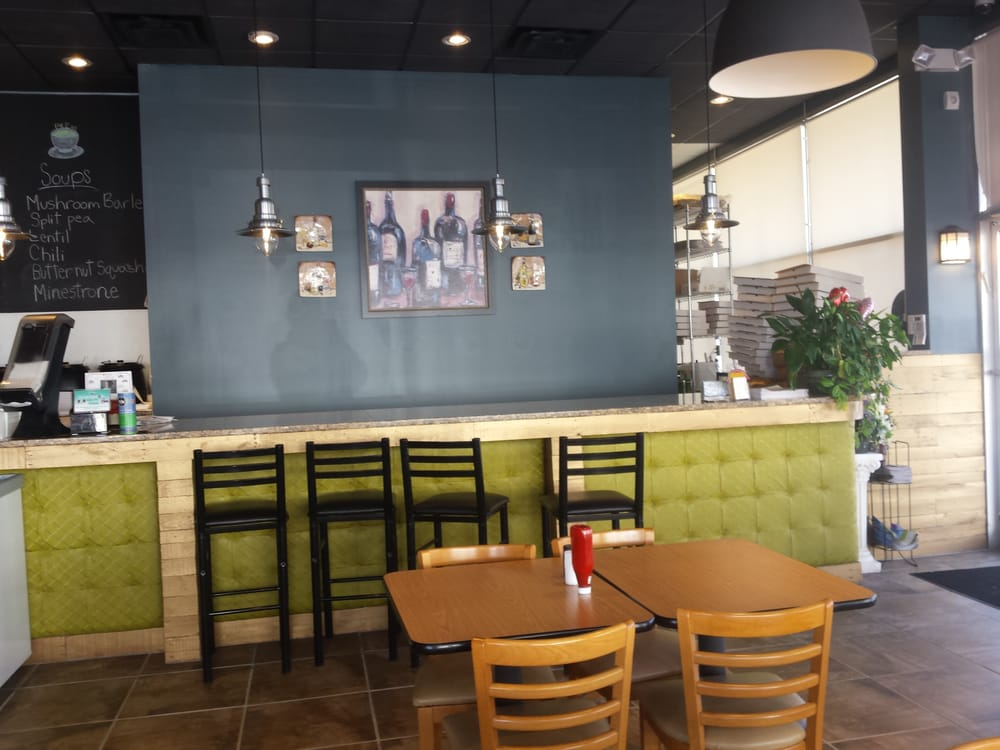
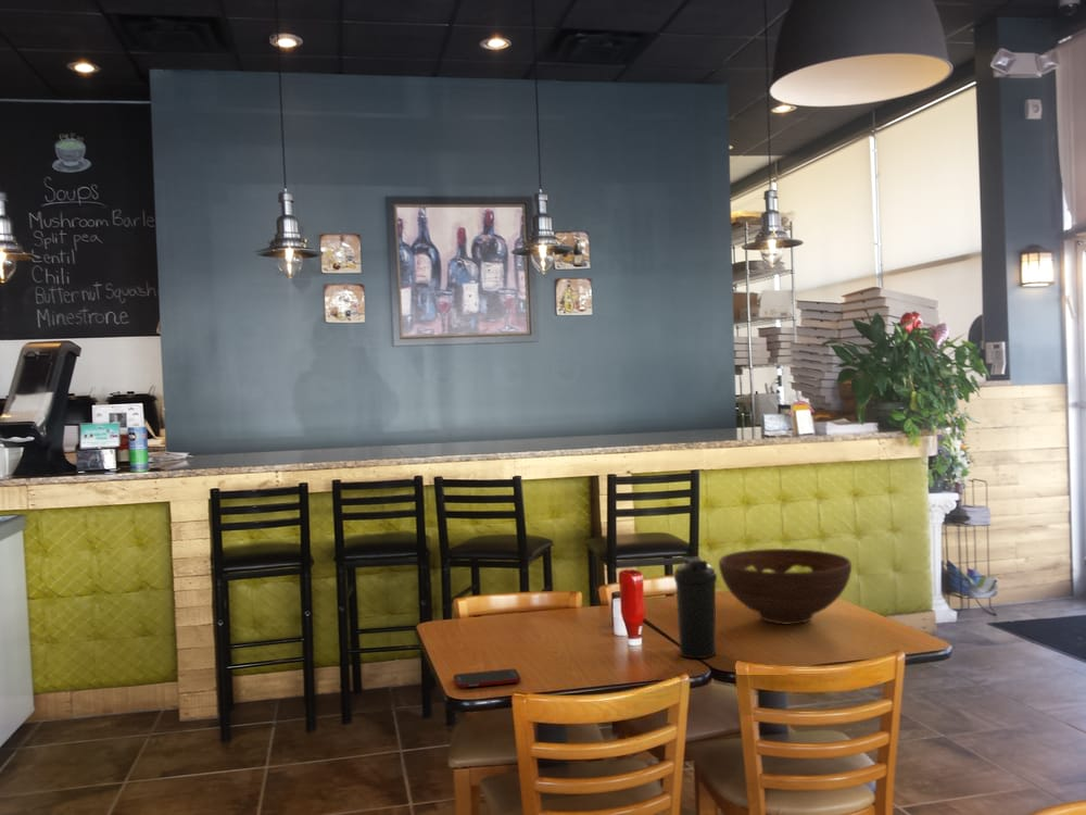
+ cell phone [452,668,522,689]
+ fruit bowl [718,548,853,625]
+ water bottle [673,555,718,660]
